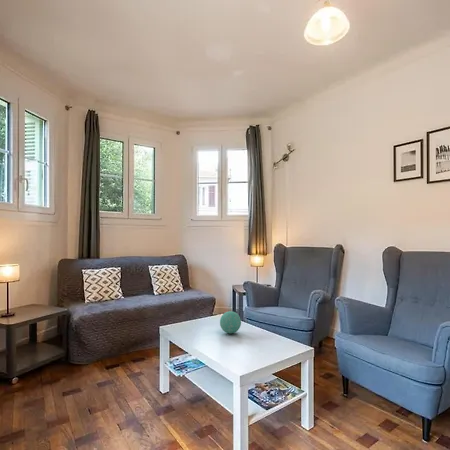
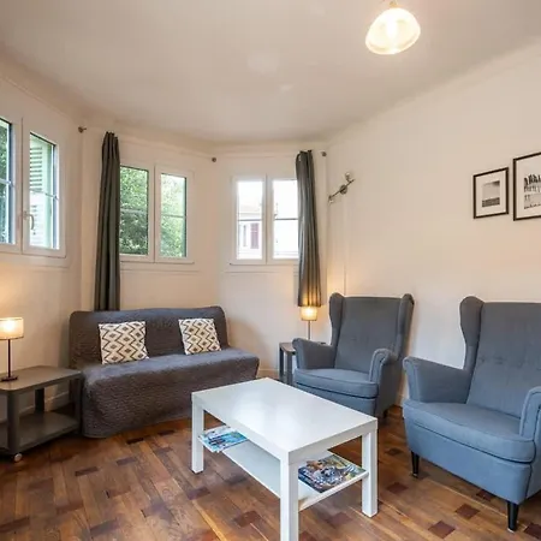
- decorative ball [219,310,242,334]
